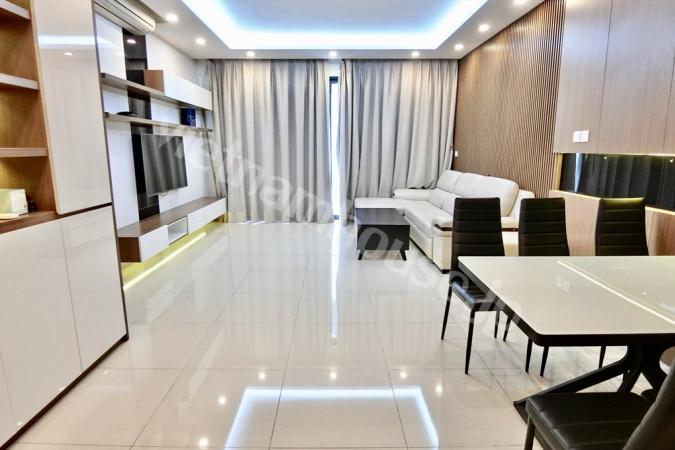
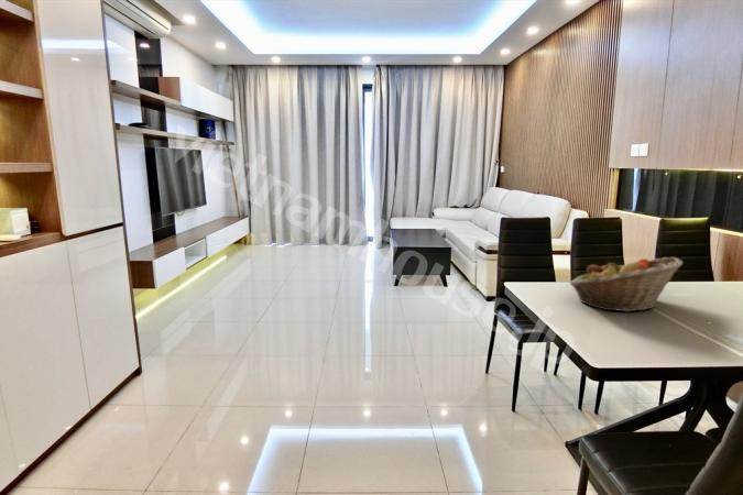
+ fruit basket [568,256,684,312]
